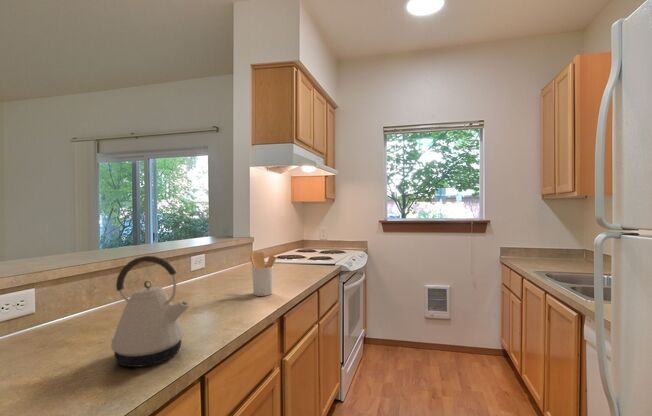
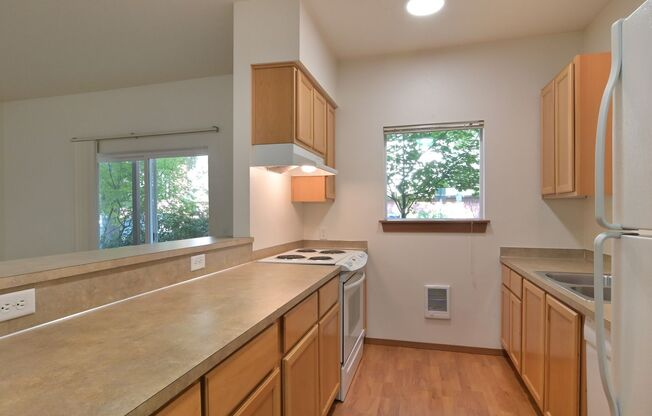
- utensil holder [247,251,277,297]
- kettle [110,255,191,368]
